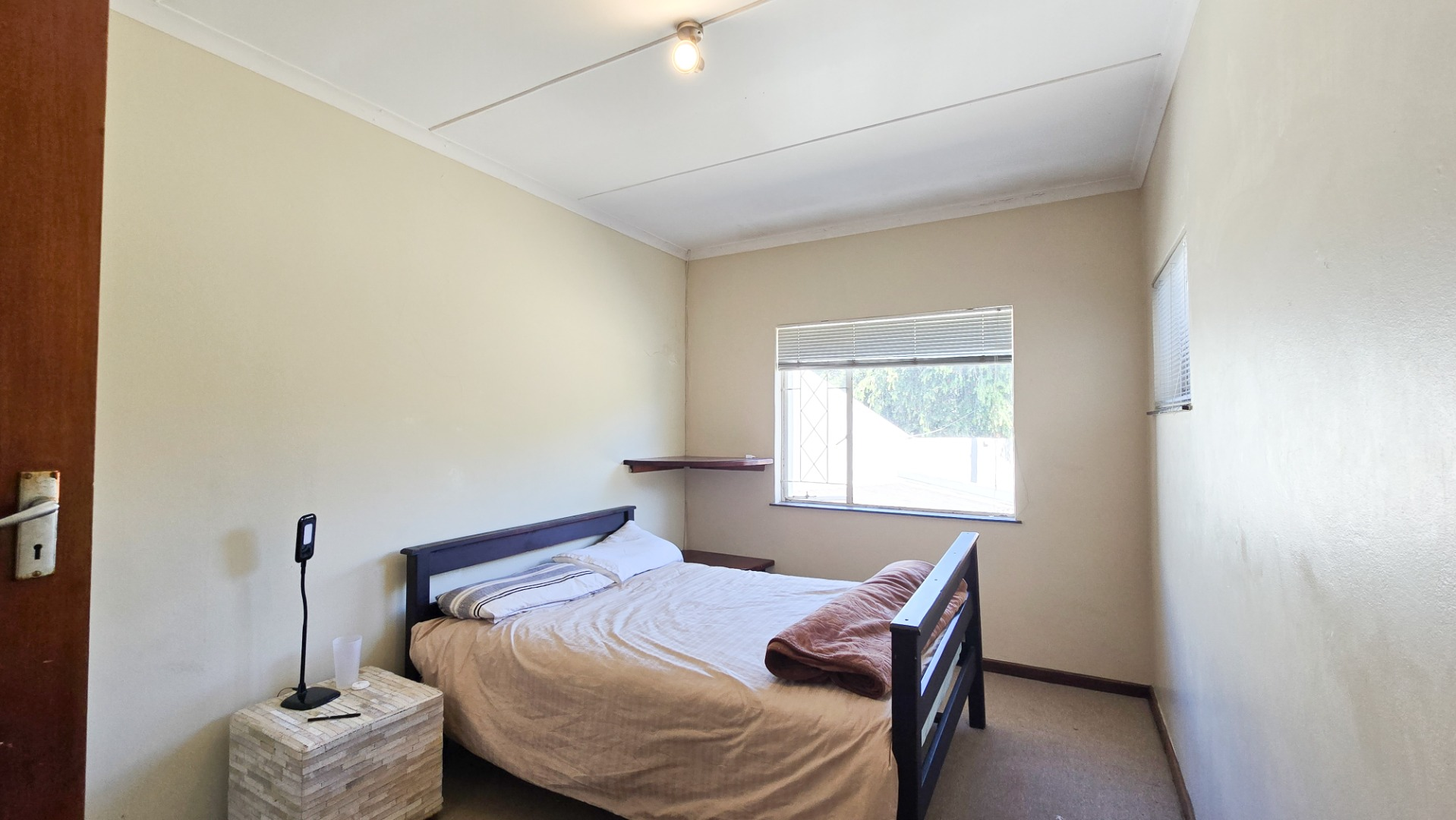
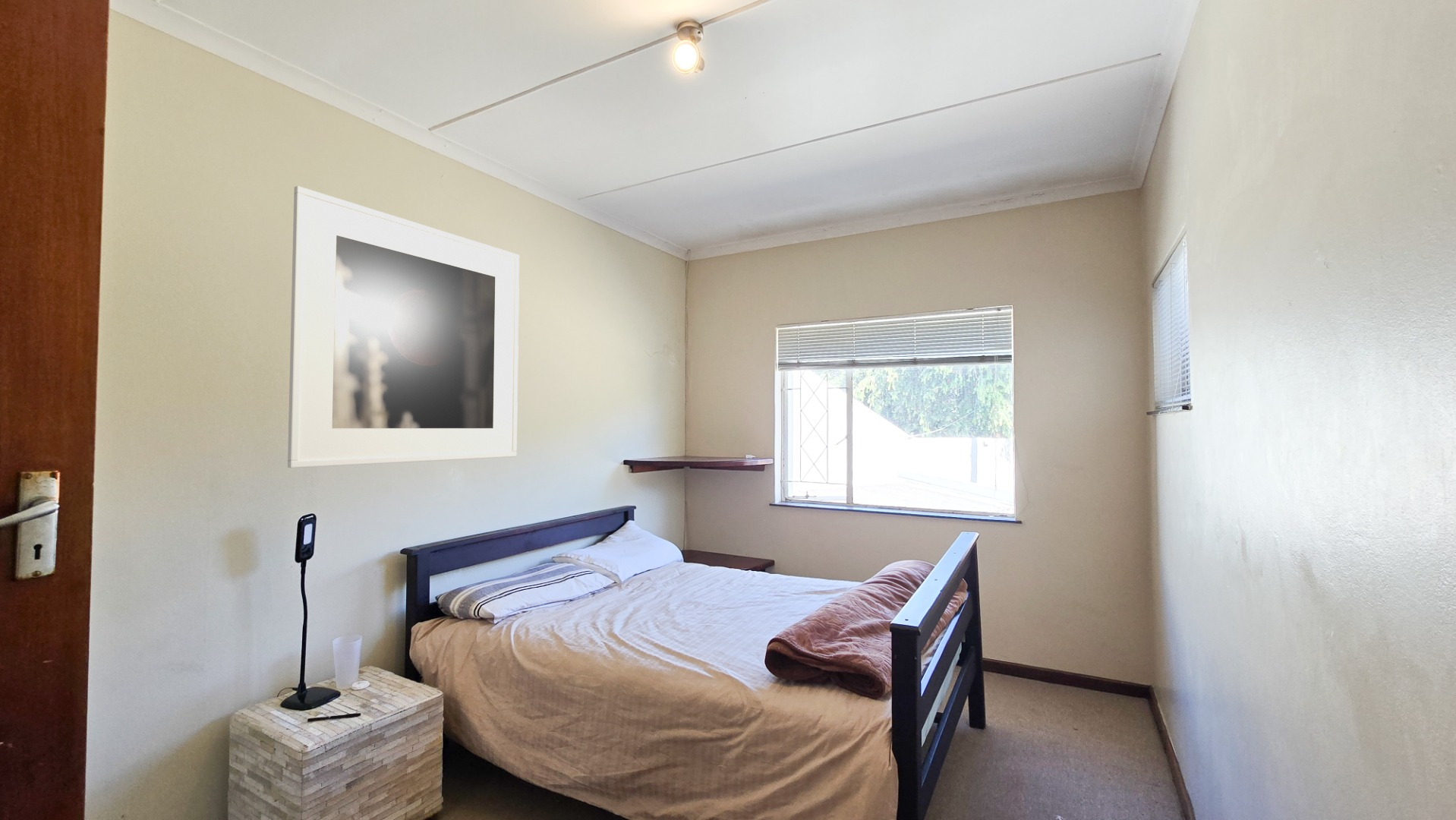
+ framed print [287,185,520,468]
